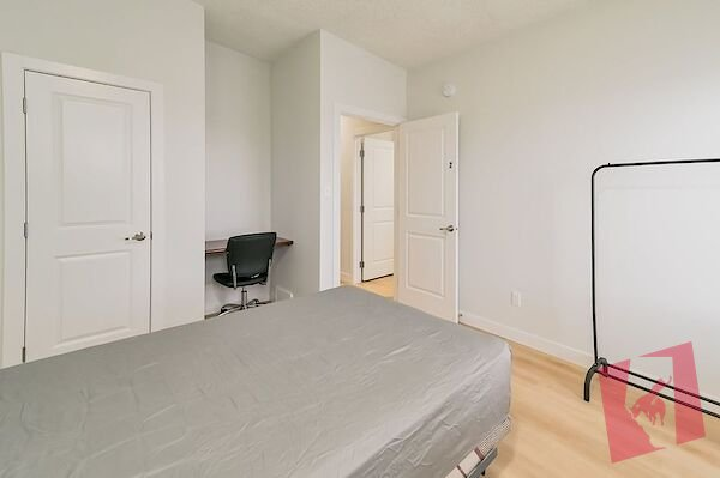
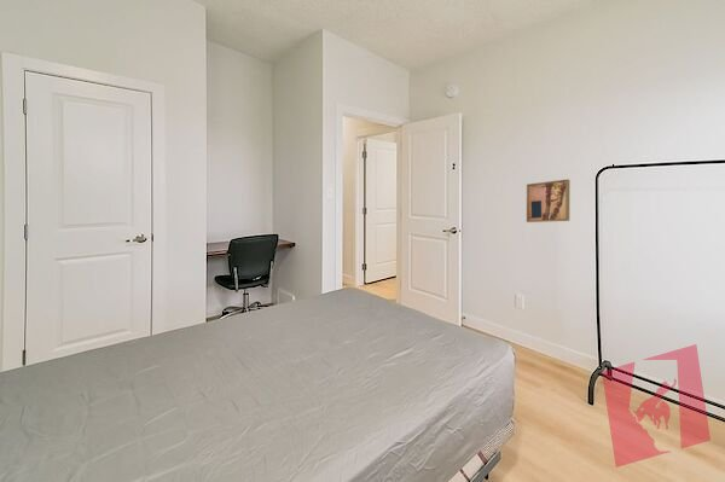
+ wall art [526,179,570,223]
